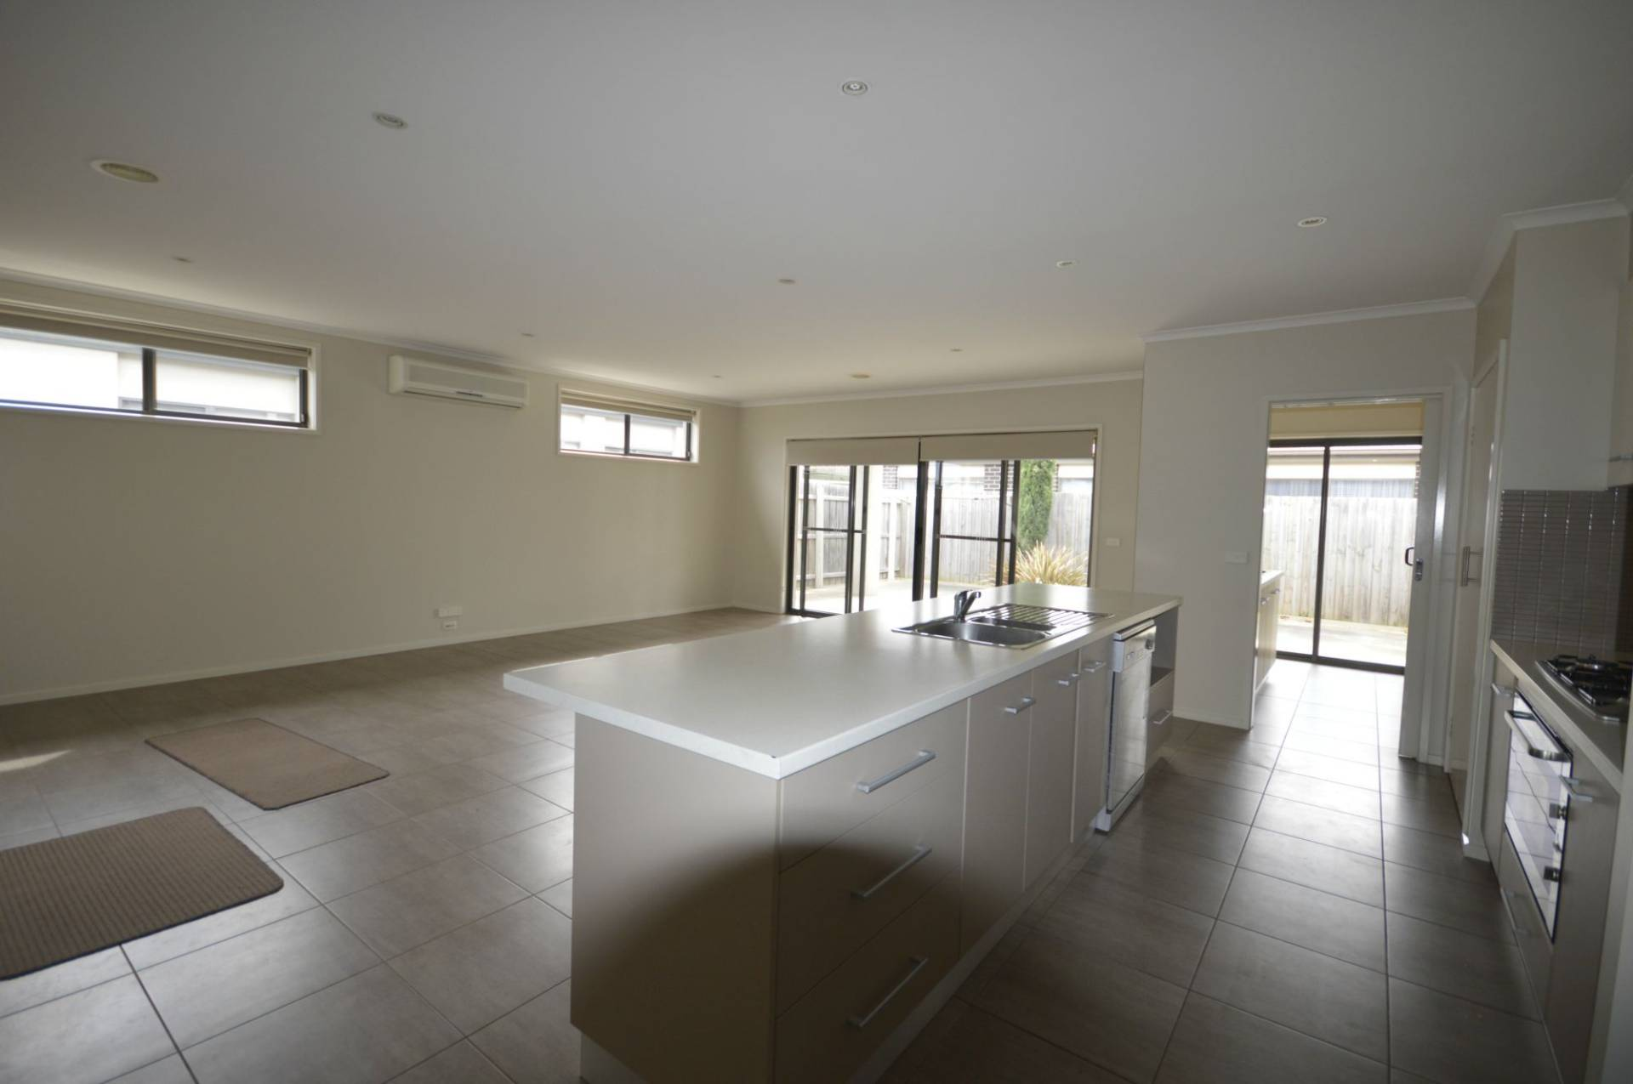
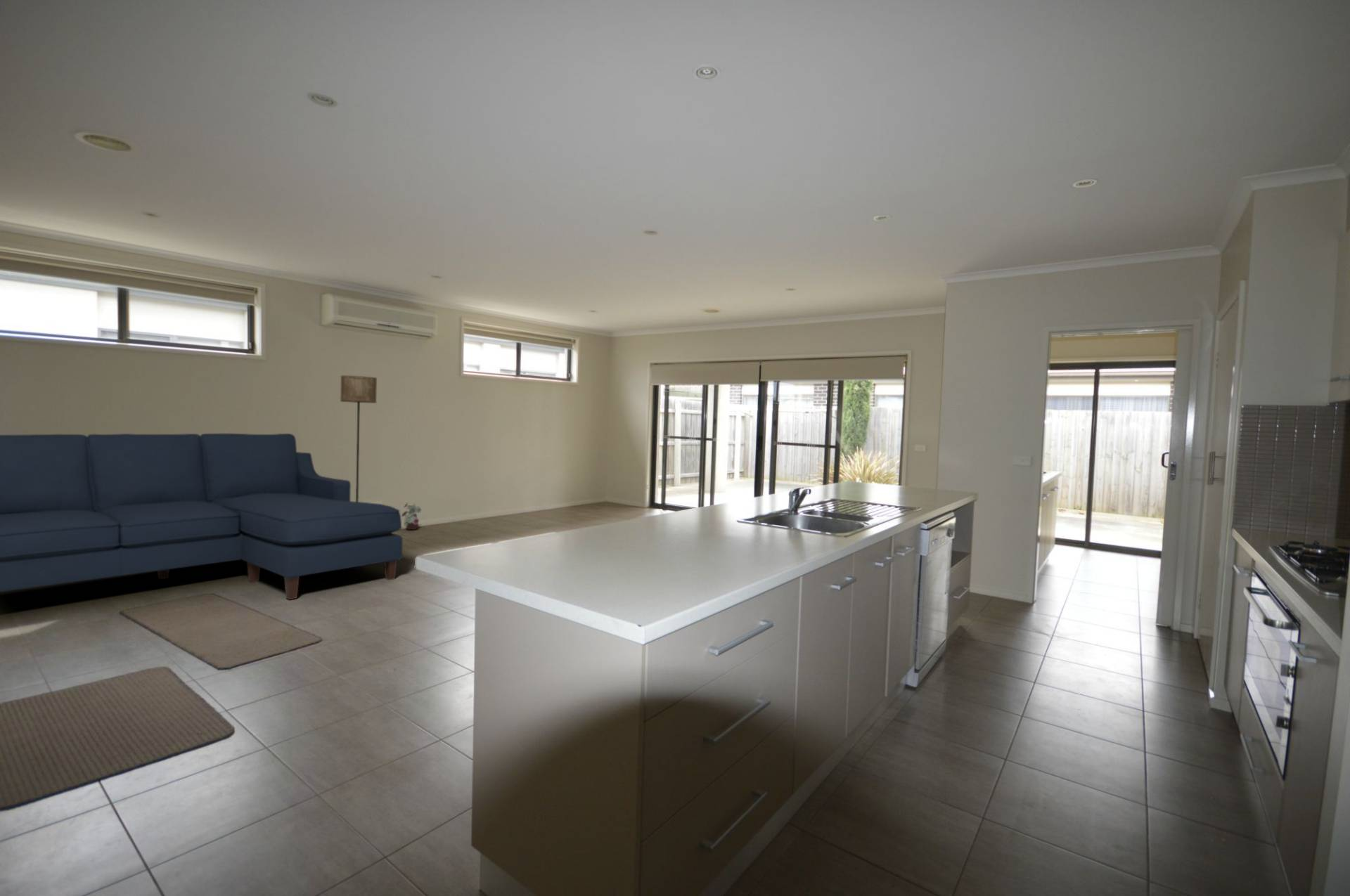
+ sofa [0,433,403,600]
+ decorative plant [401,502,422,531]
+ floor lamp [340,375,378,502]
